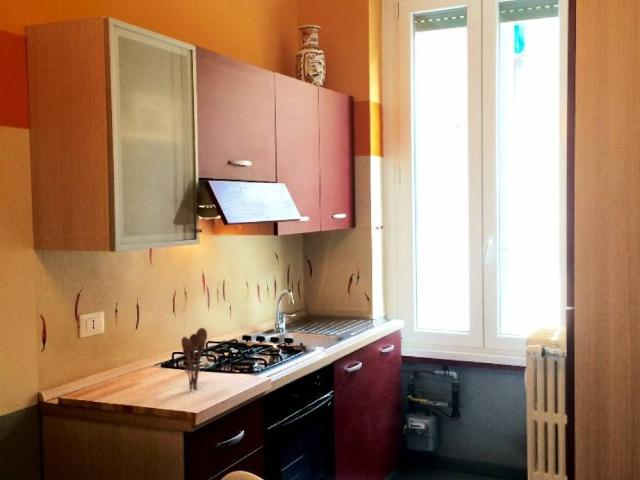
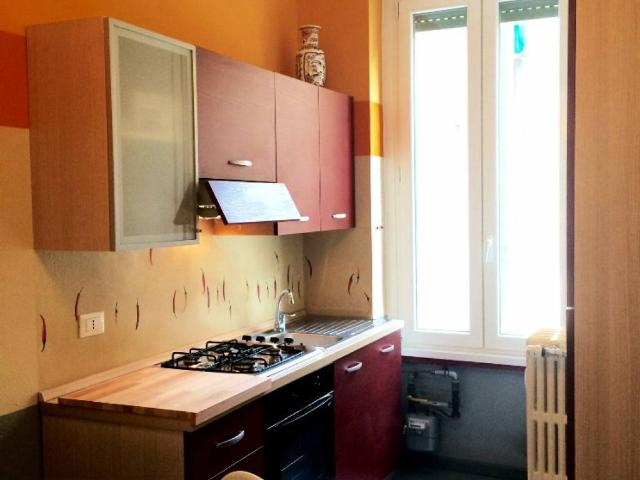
- utensil holder [180,327,208,391]
